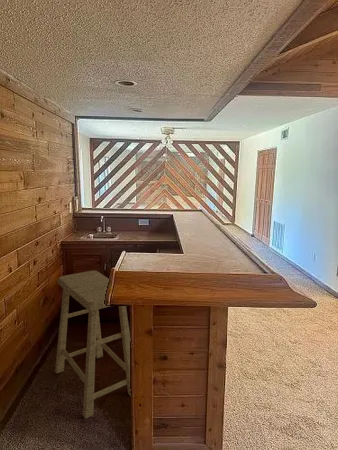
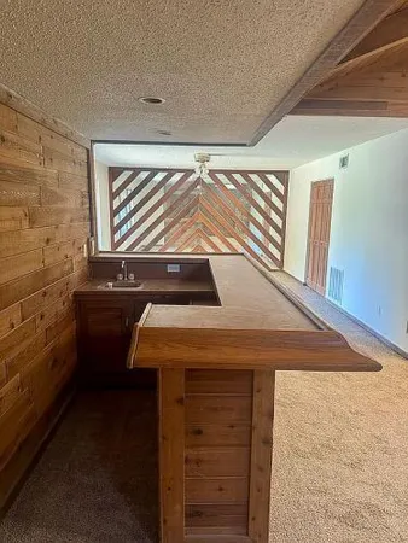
- stool [54,270,132,420]
